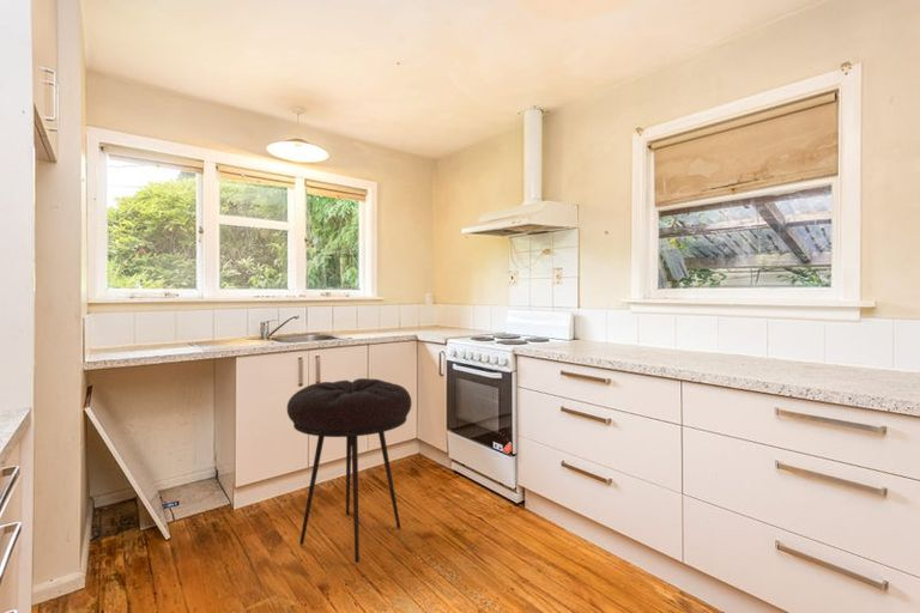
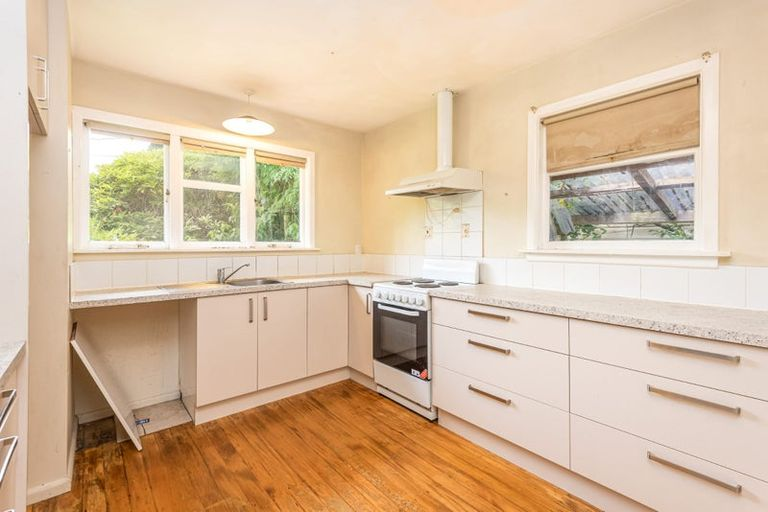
- stool [286,377,413,564]
